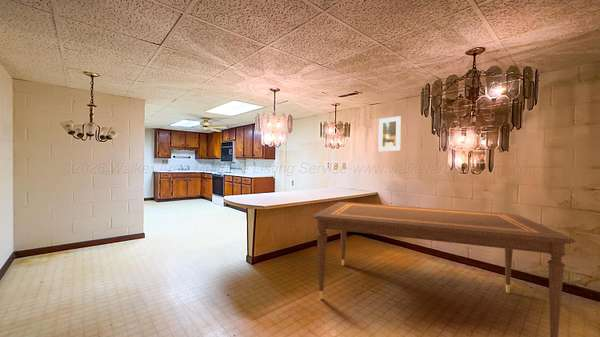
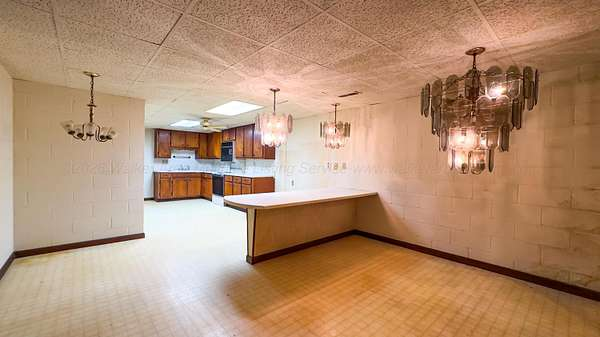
- dining table [311,201,576,337]
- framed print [377,115,402,152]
